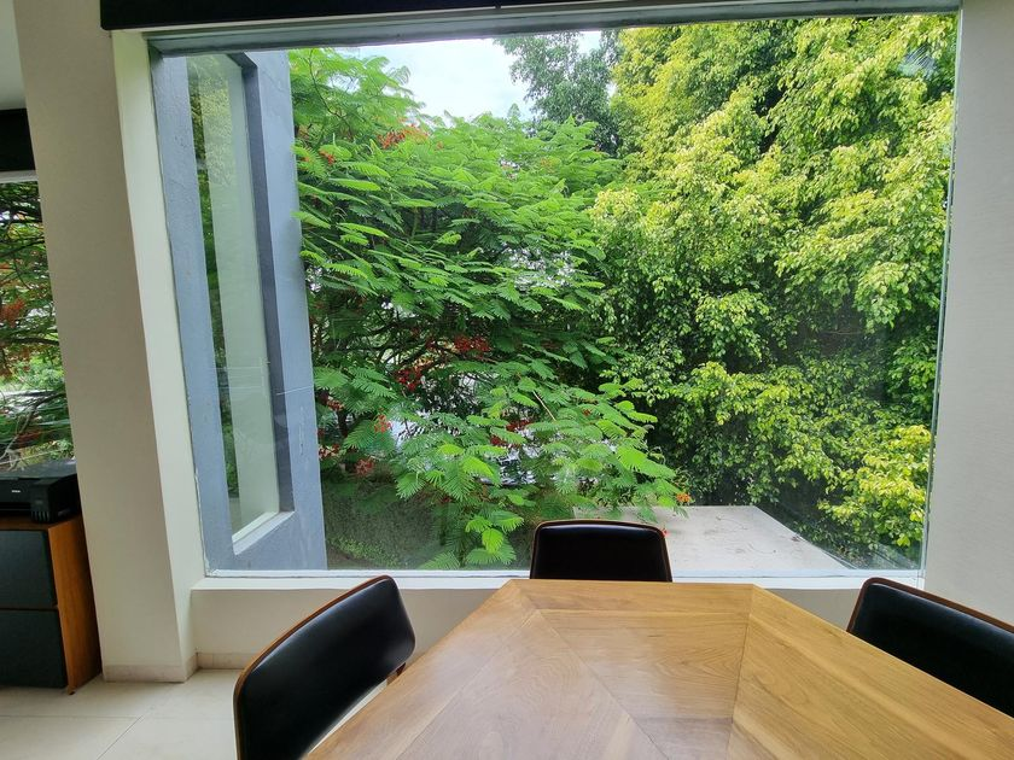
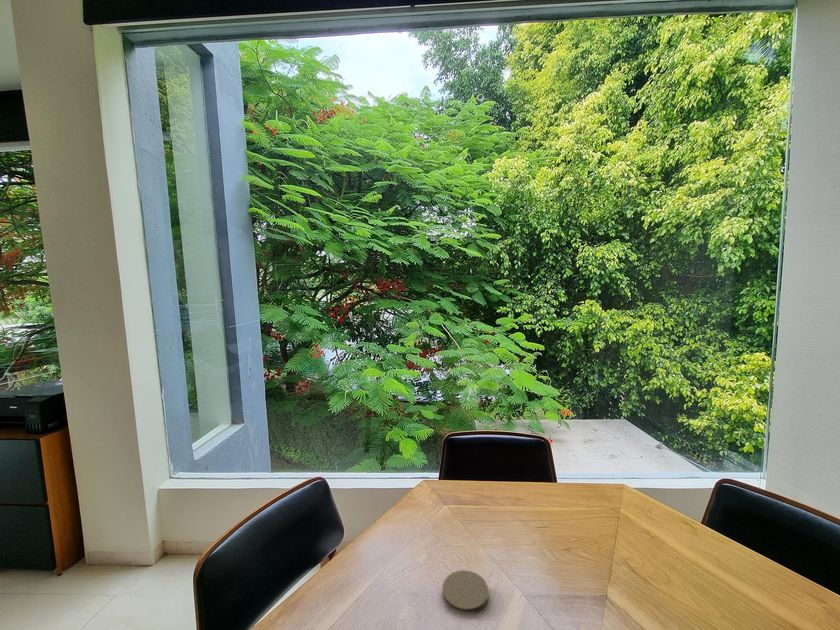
+ coaster [442,569,490,614]
